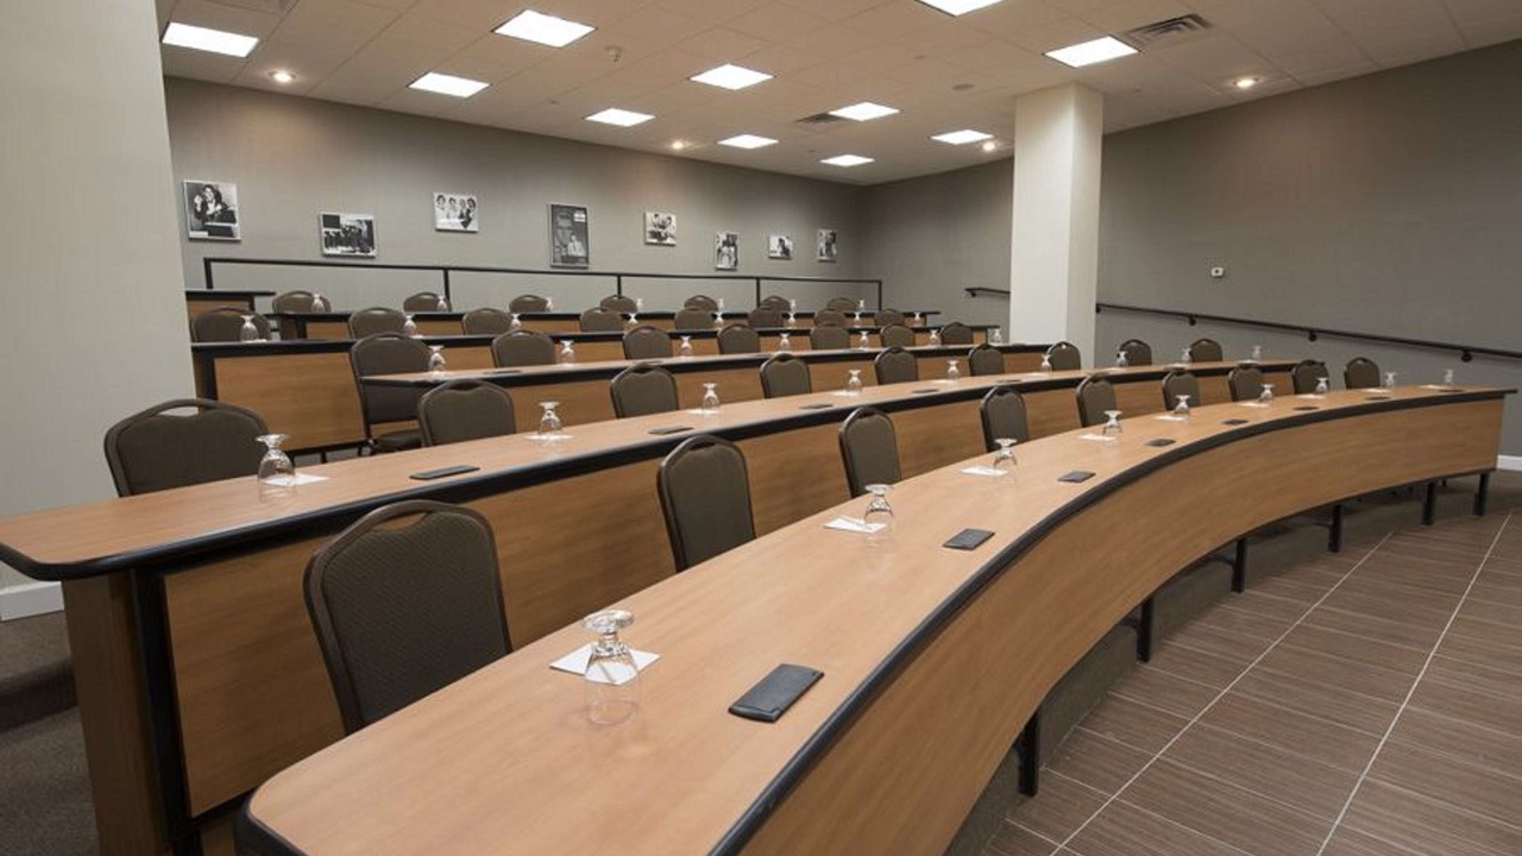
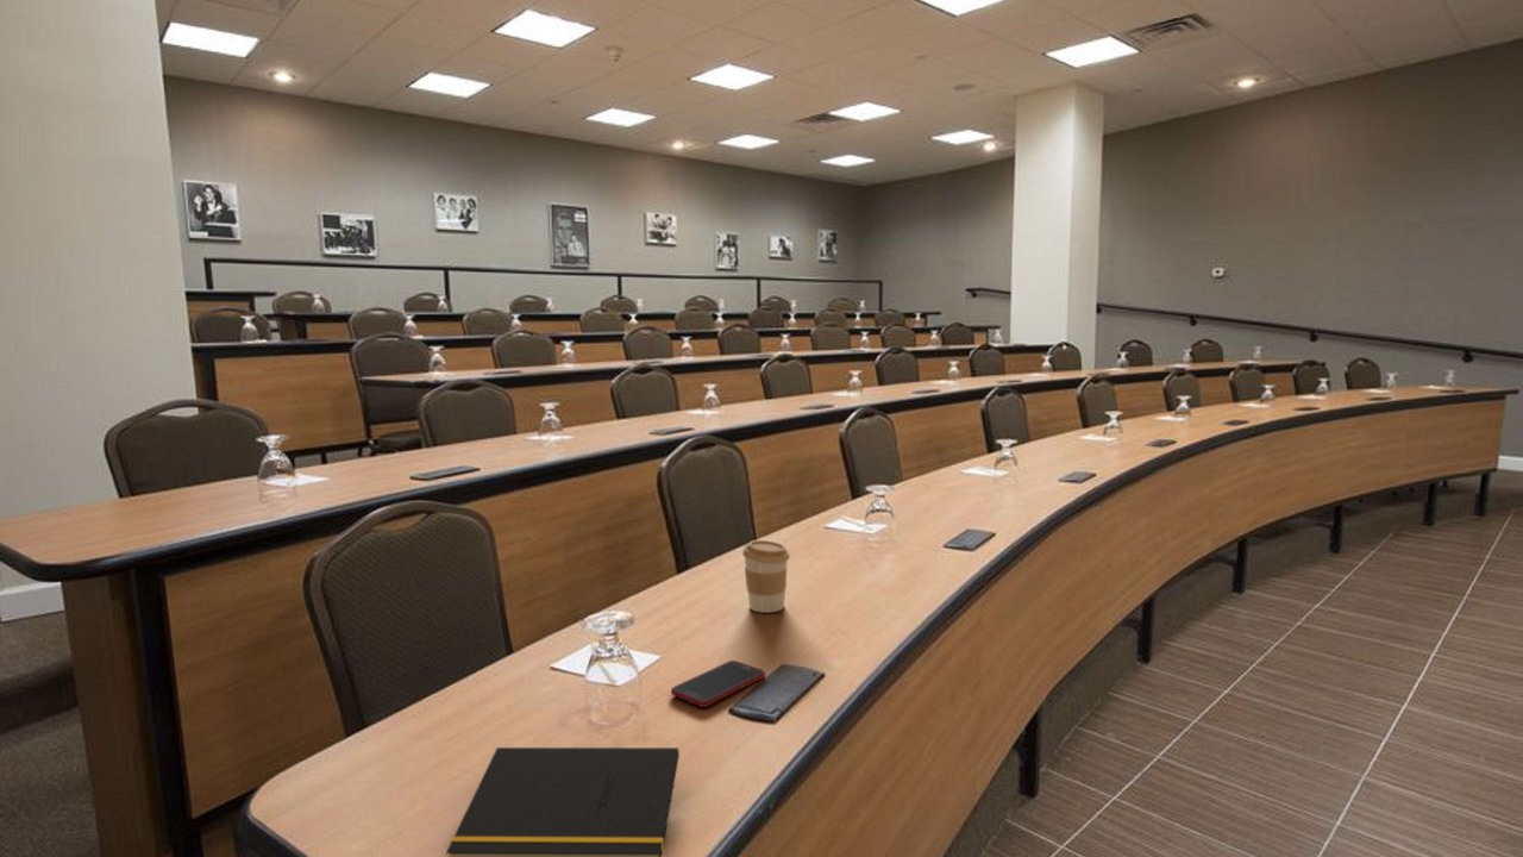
+ cell phone [670,659,766,708]
+ coffee cup [741,539,791,614]
+ notepad [445,746,681,857]
